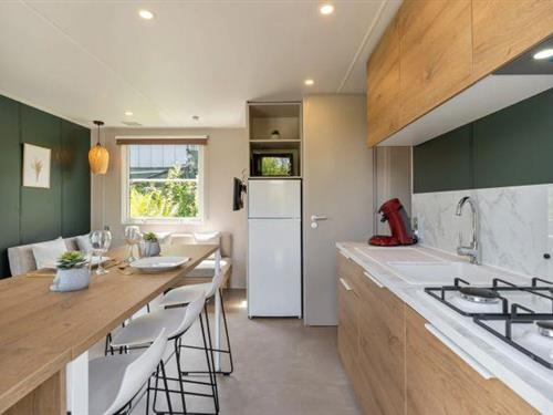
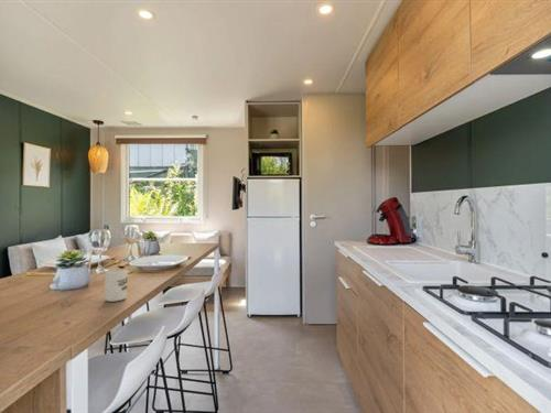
+ cup [104,268,129,303]
